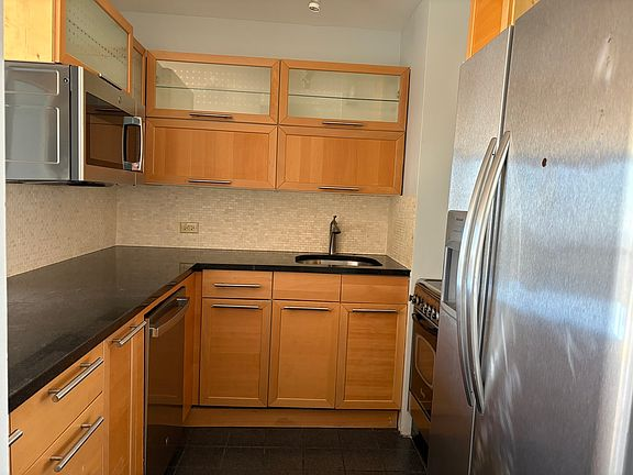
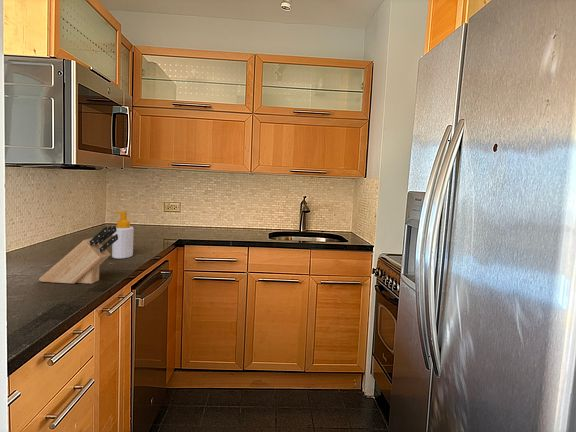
+ soap bottle [111,210,135,260]
+ knife block [38,225,118,285]
